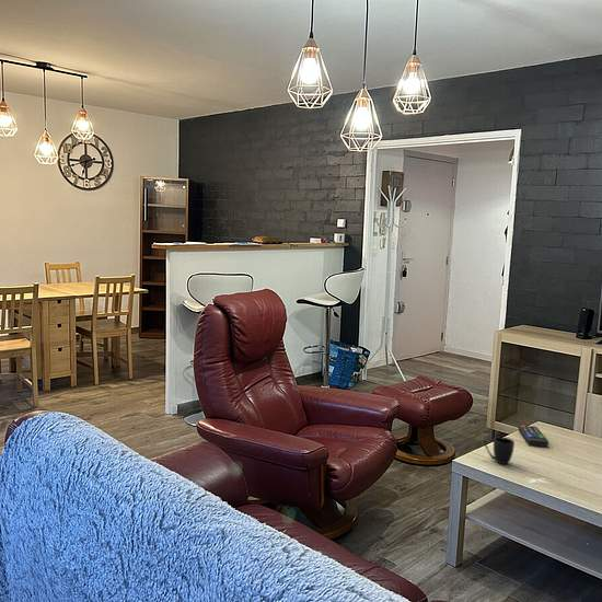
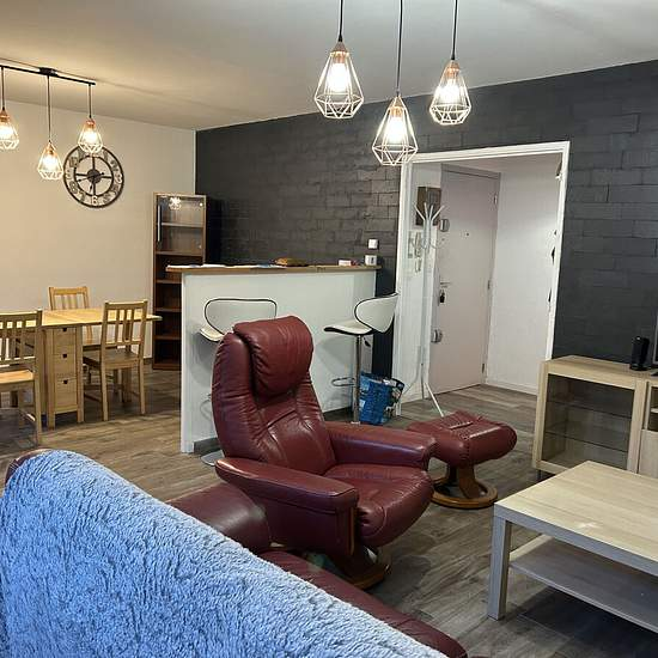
- remote control [518,424,549,448]
- mug [483,436,516,465]
